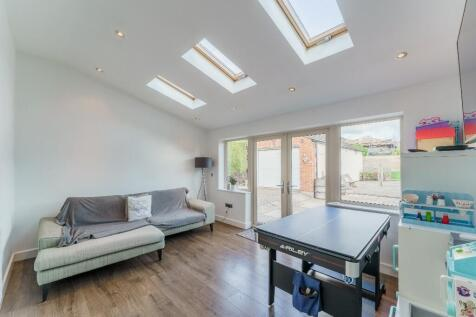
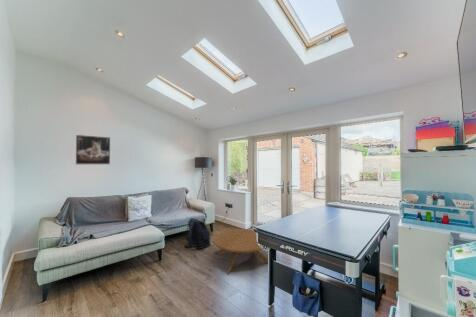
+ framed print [75,134,111,165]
+ backpack [183,217,212,250]
+ coffee table [211,228,269,275]
